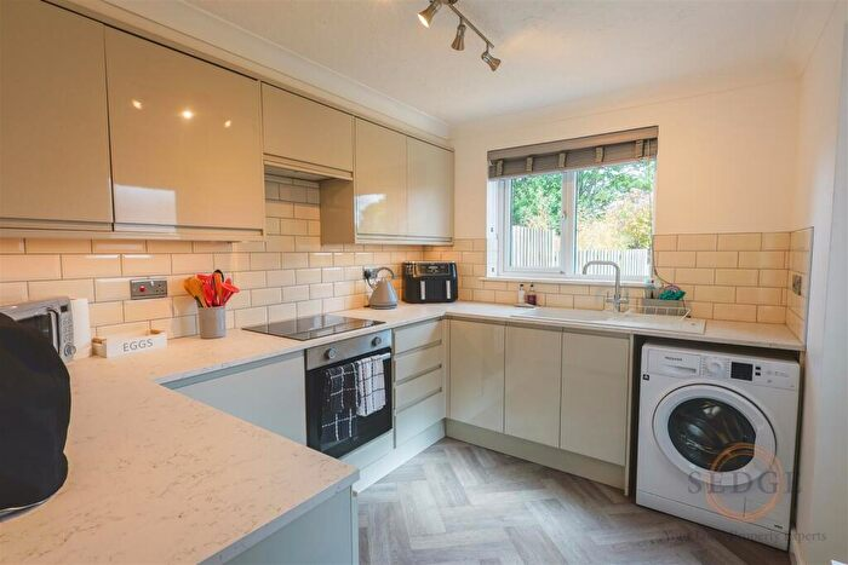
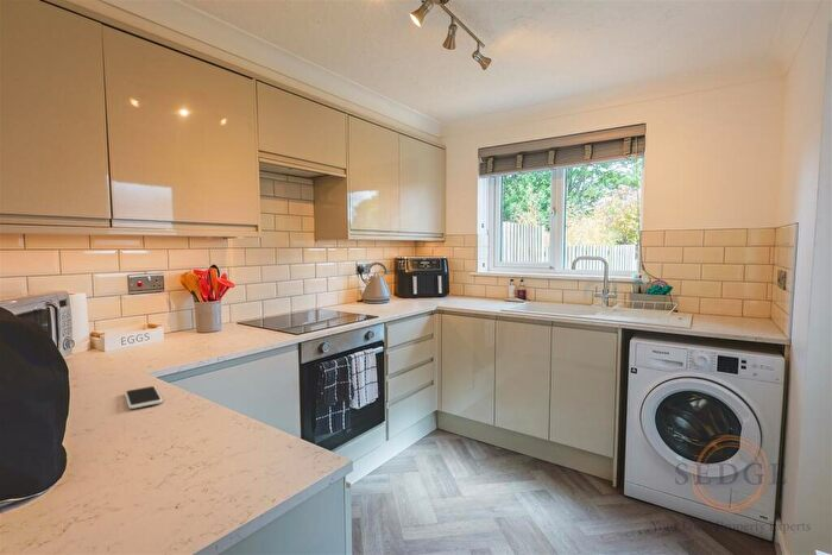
+ smartphone [124,385,164,410]
